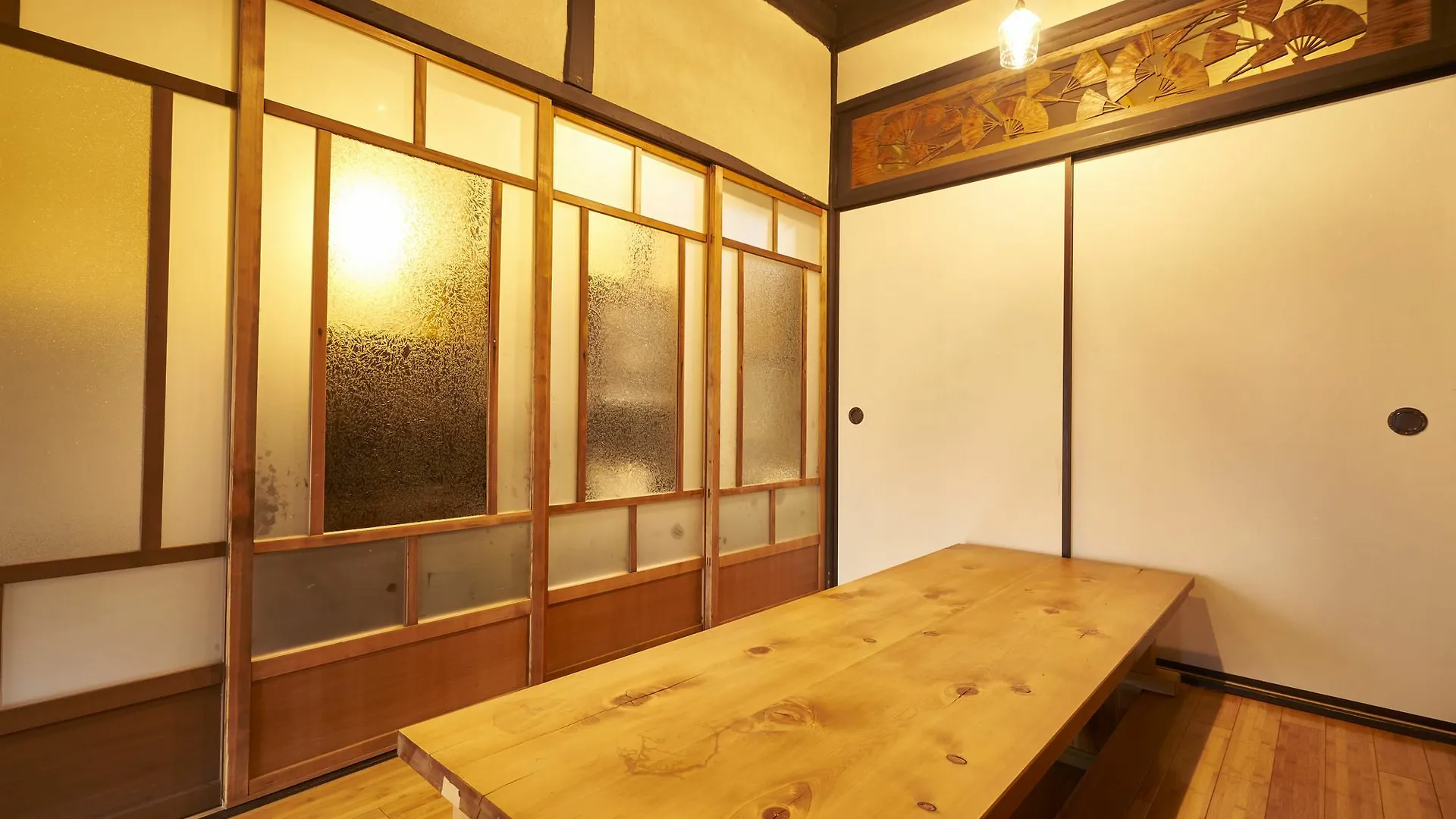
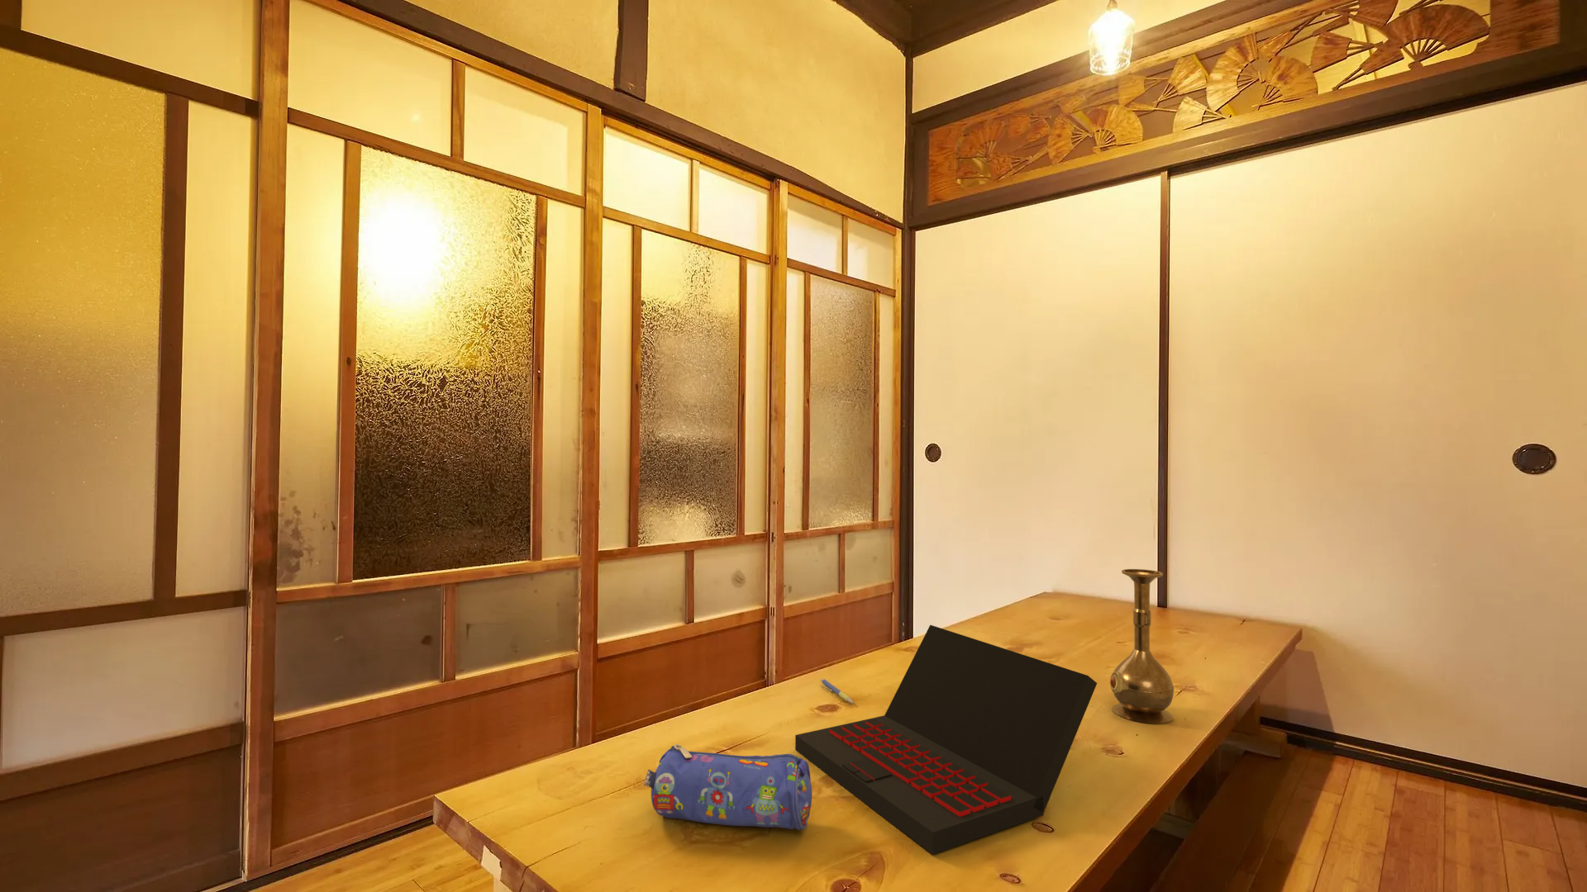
+ pen [820,679,853,705]
+ pencil case [643,743,812,831]
+ laptop [795,624,1098,855]
+ vase [1110,569,1175,724]
